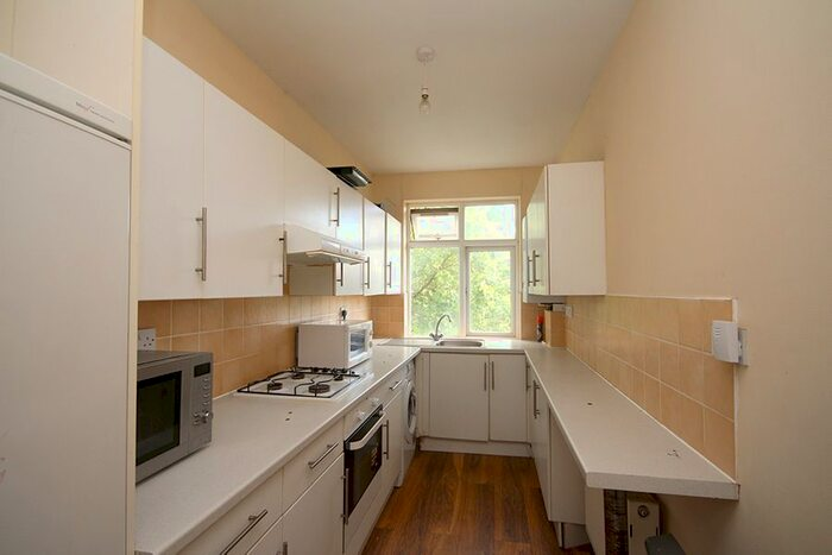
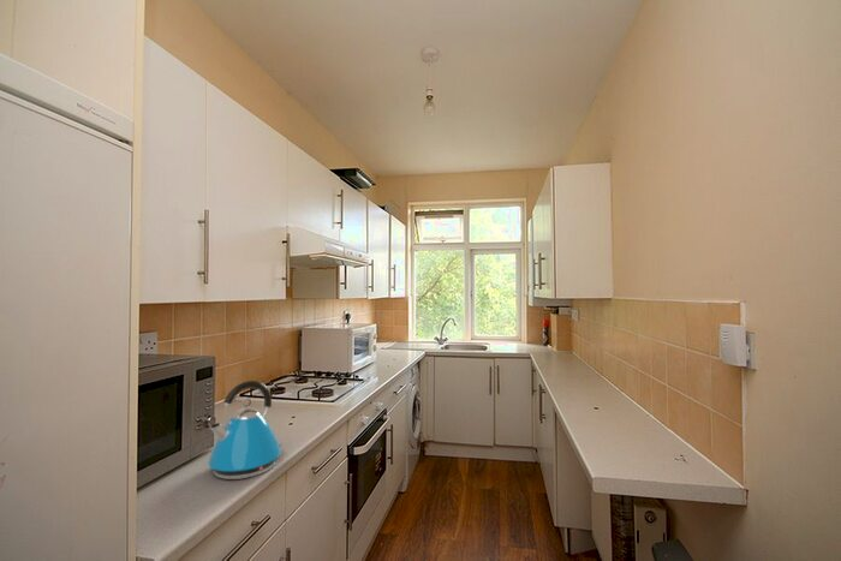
+ kettle [207,380,284,481]
